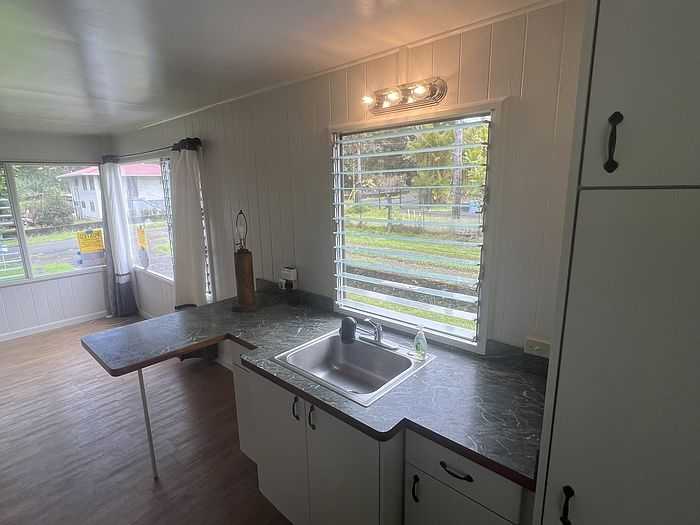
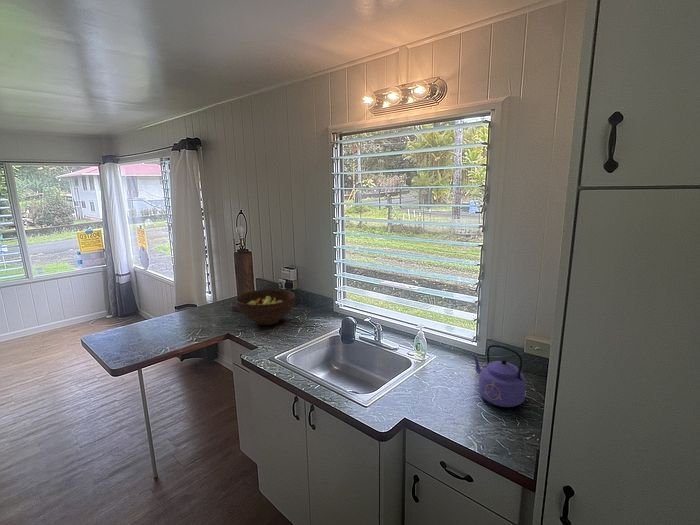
+ kettle [470,344,527,408]
+ fruit bowl [235,288,296,326]
